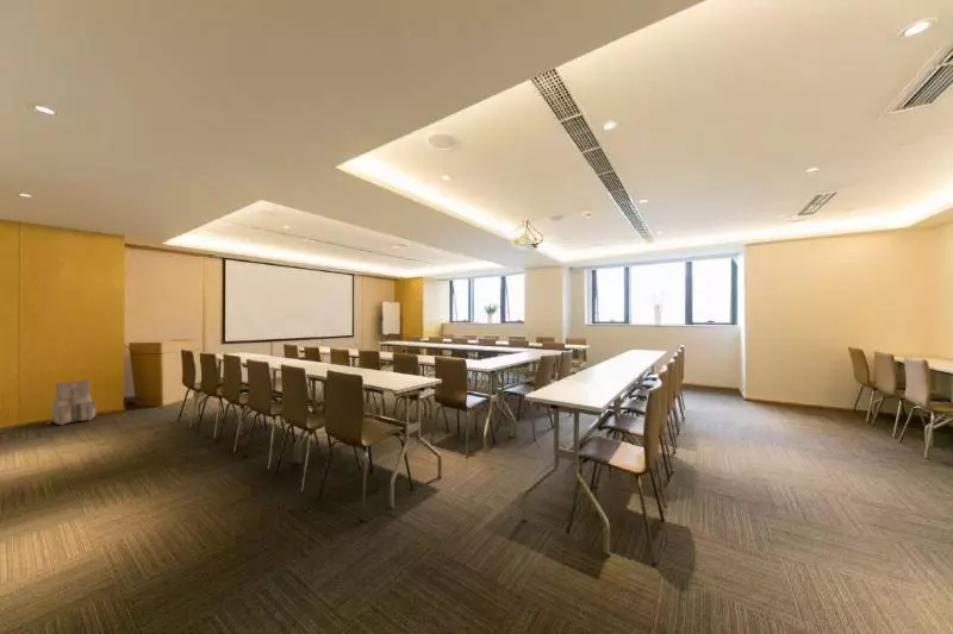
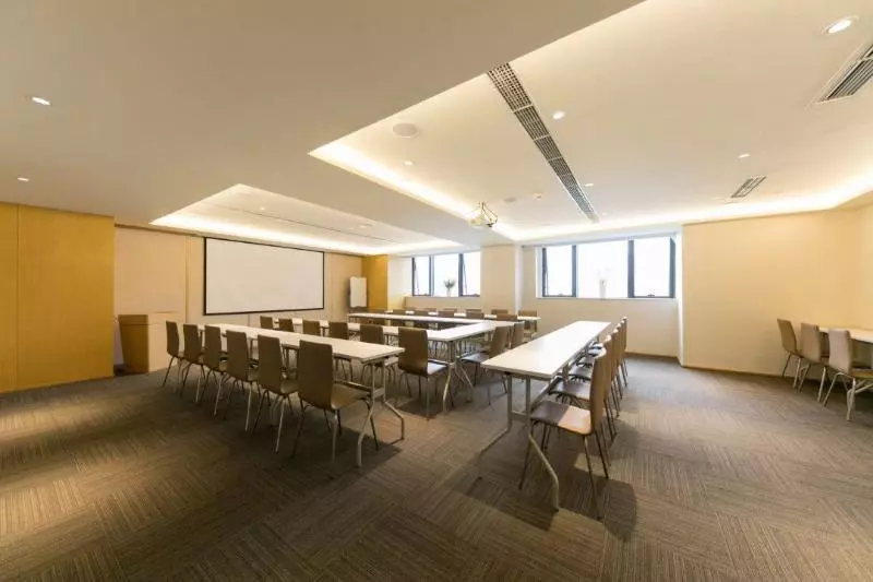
- backpack [45,379,98,426]
